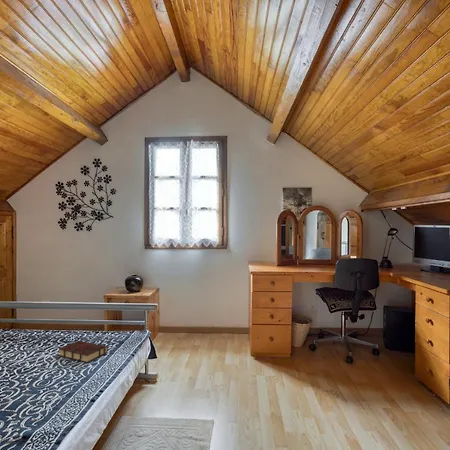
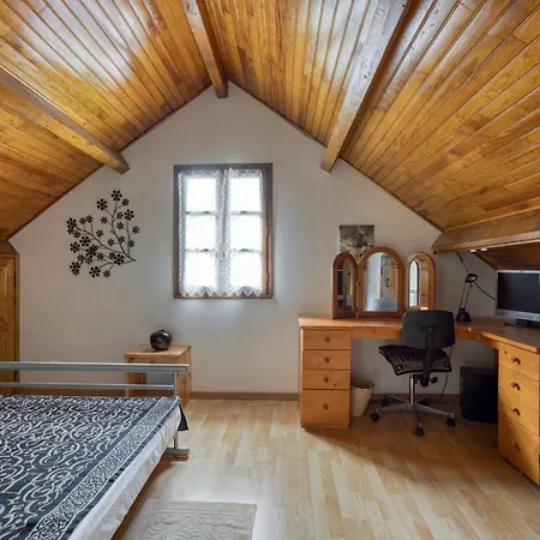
- book [58,340,109,363]
